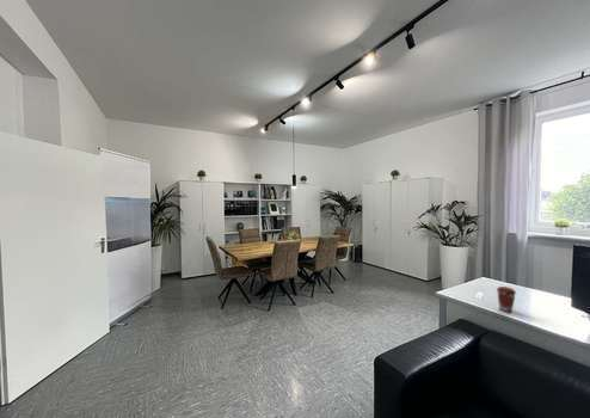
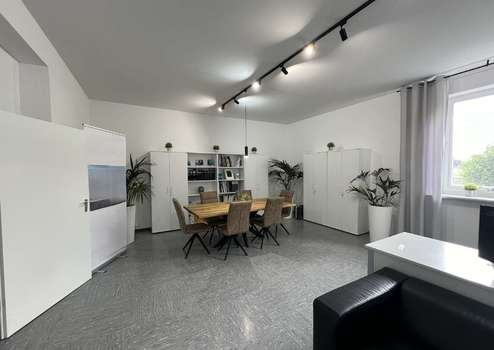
- coffee cup [496,285,517,313]
